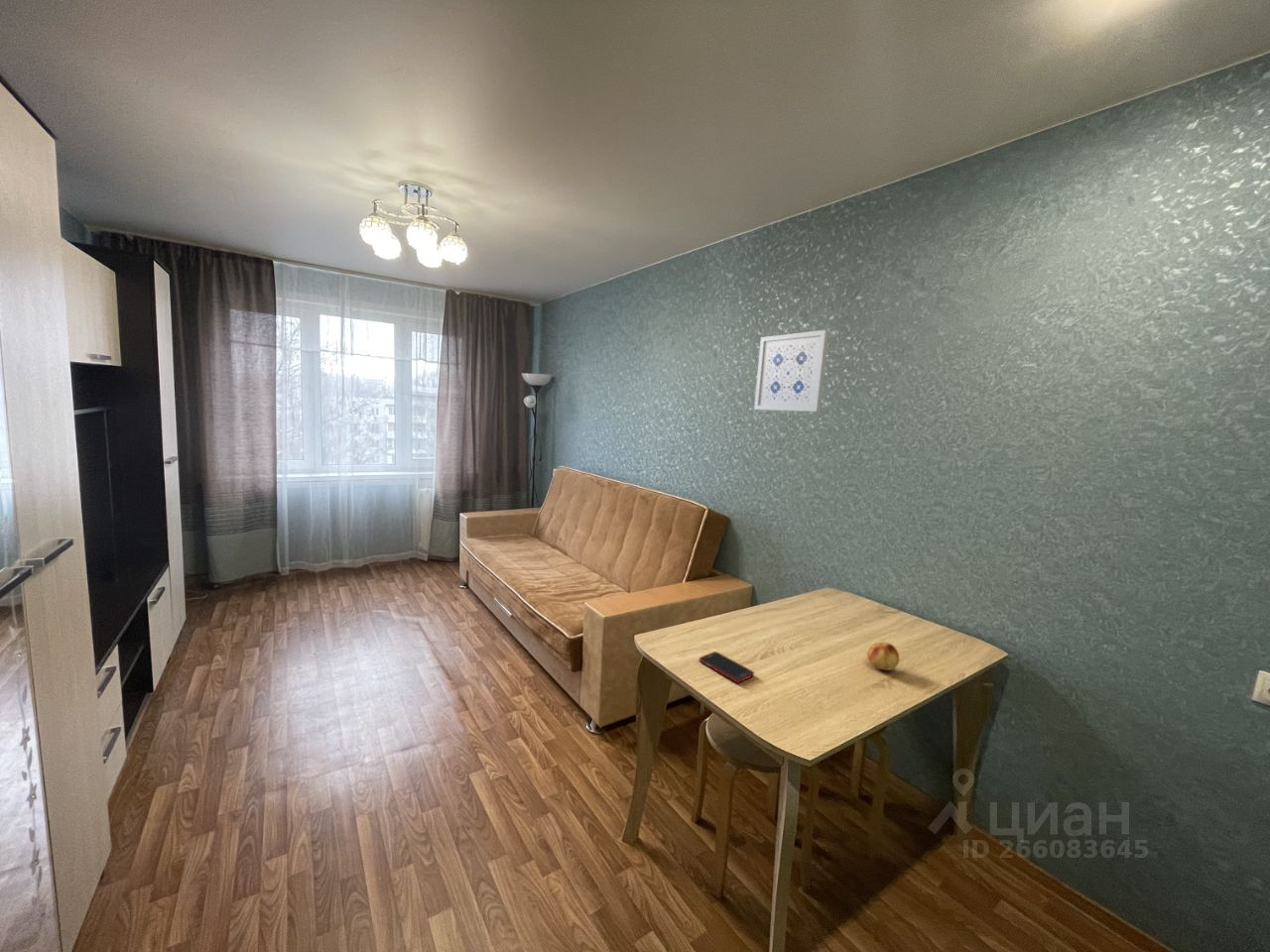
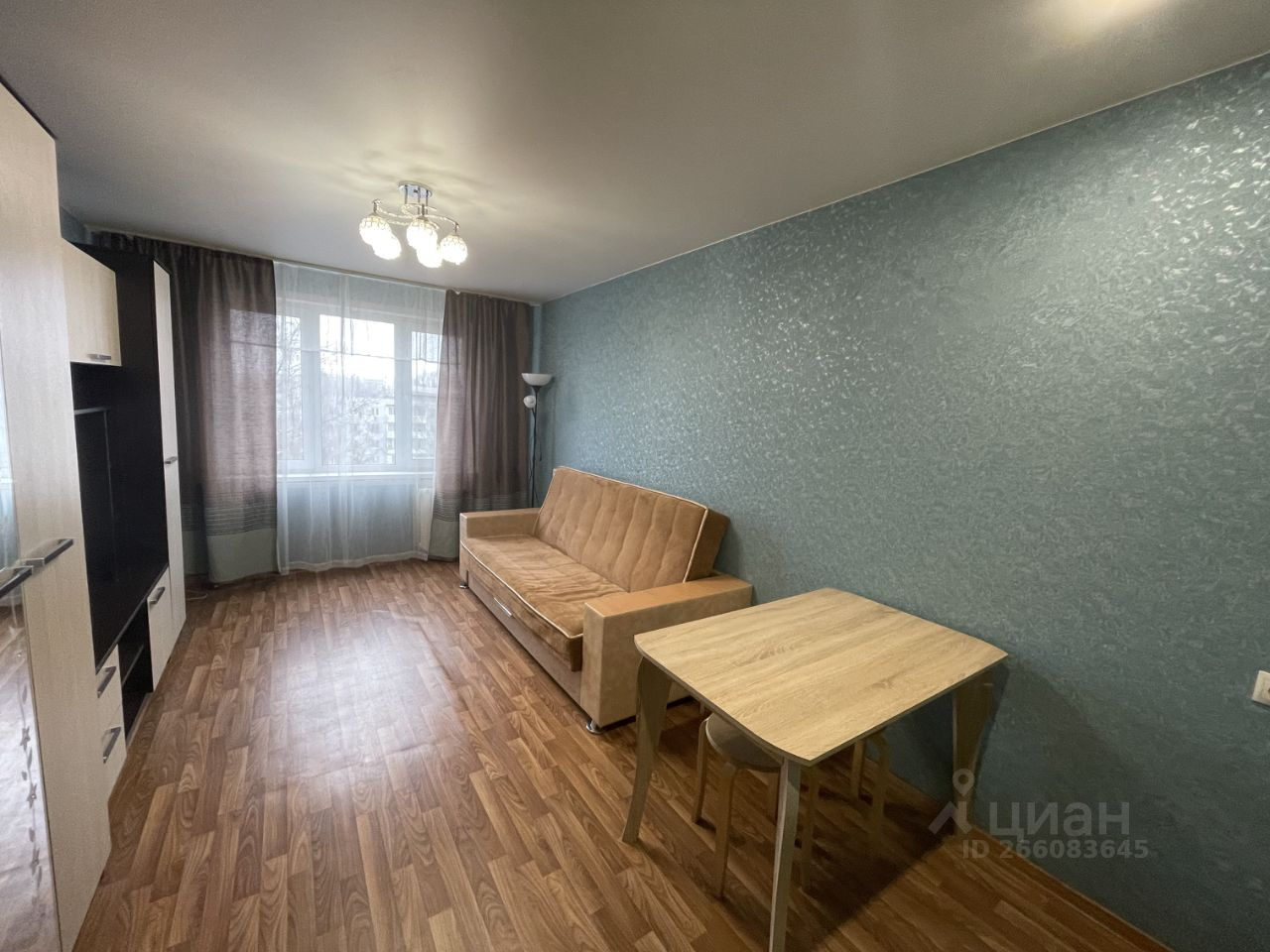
- cell phone [699,651,755,683]
- wall art [753,329,829,413]
- fruit [866,642,900,671]
